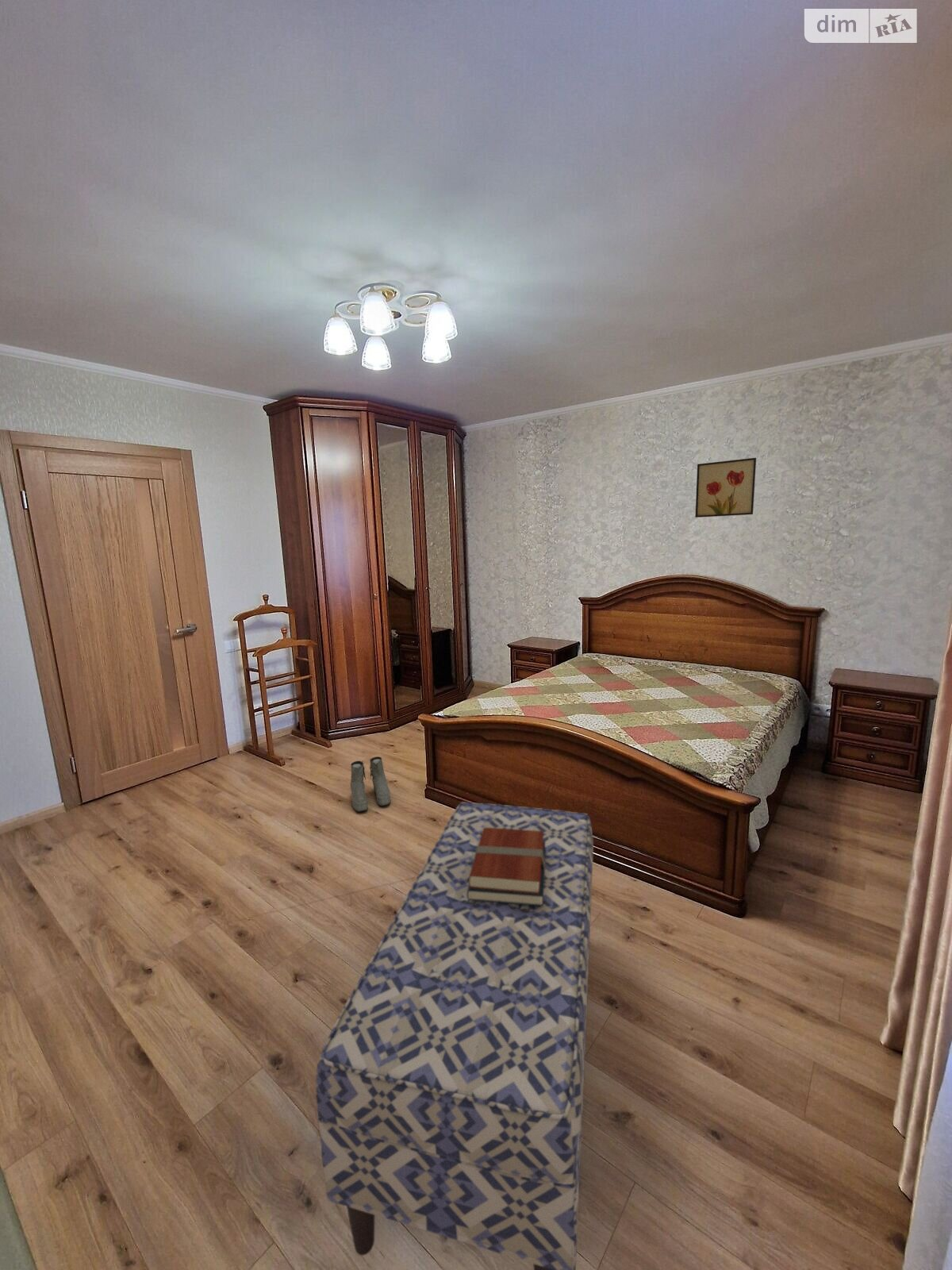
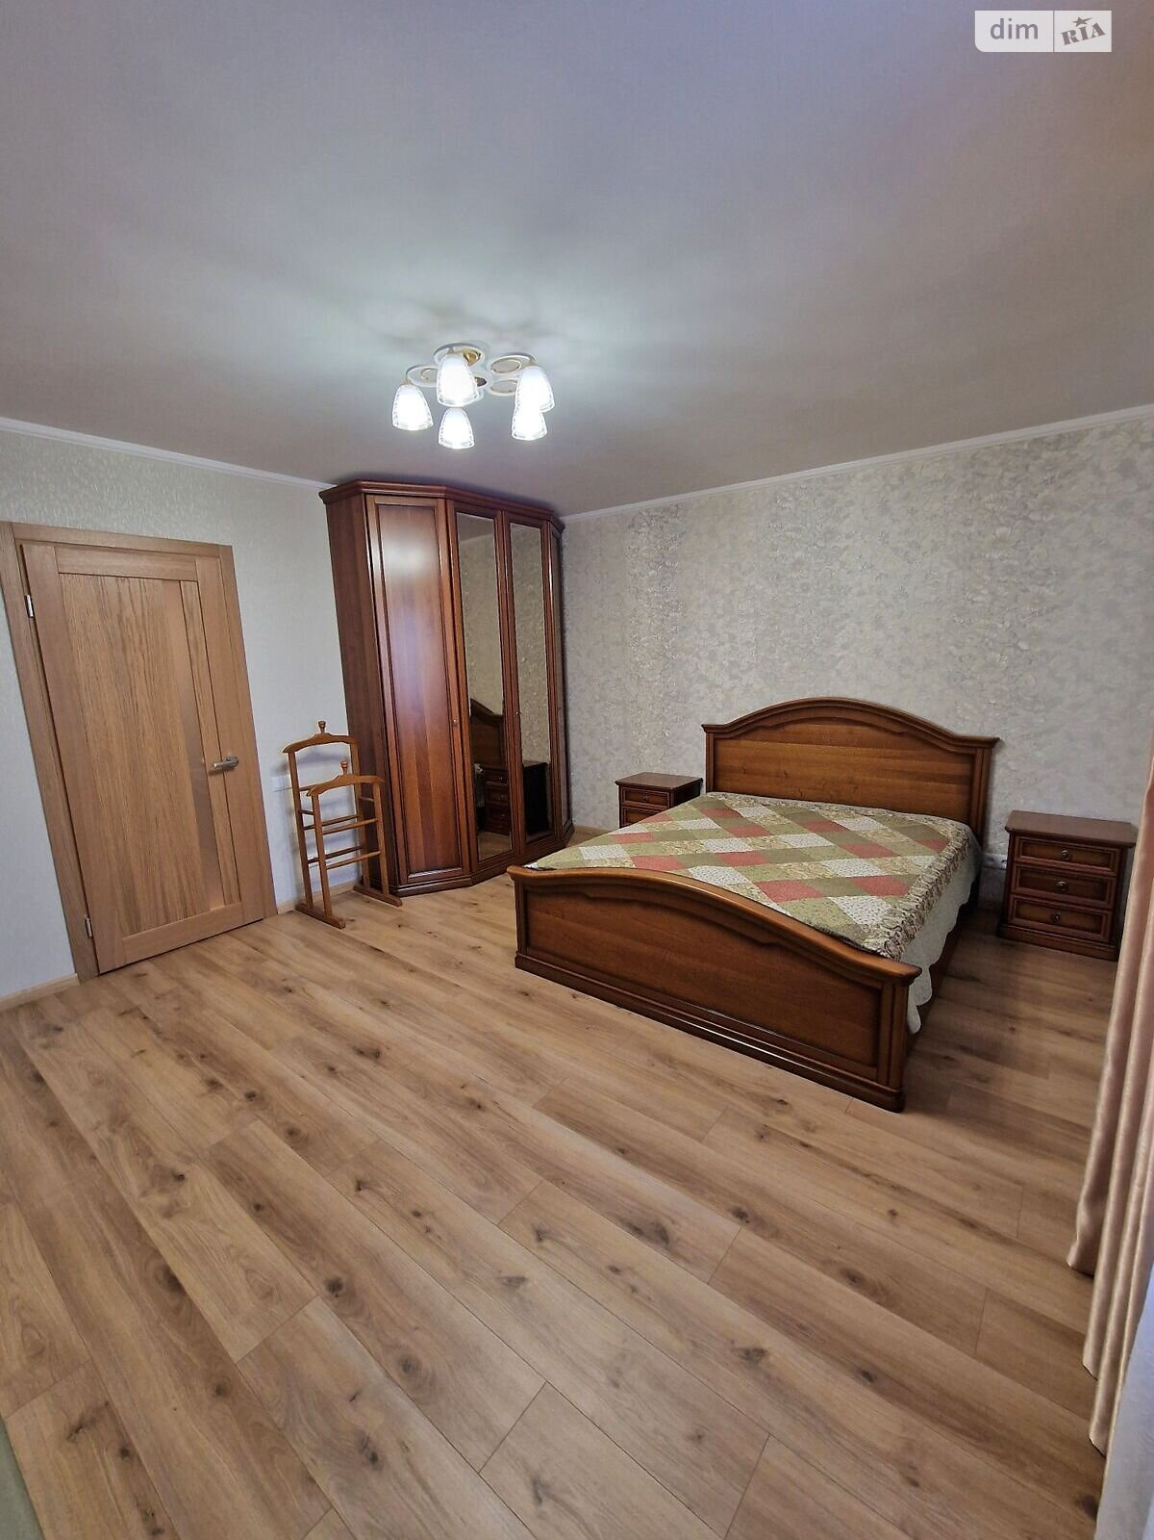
- books [467,828,546,906]
- bench [315,801,594,1270]
- wall art [695,457,757,518]
- boots [350,756,391,813]
